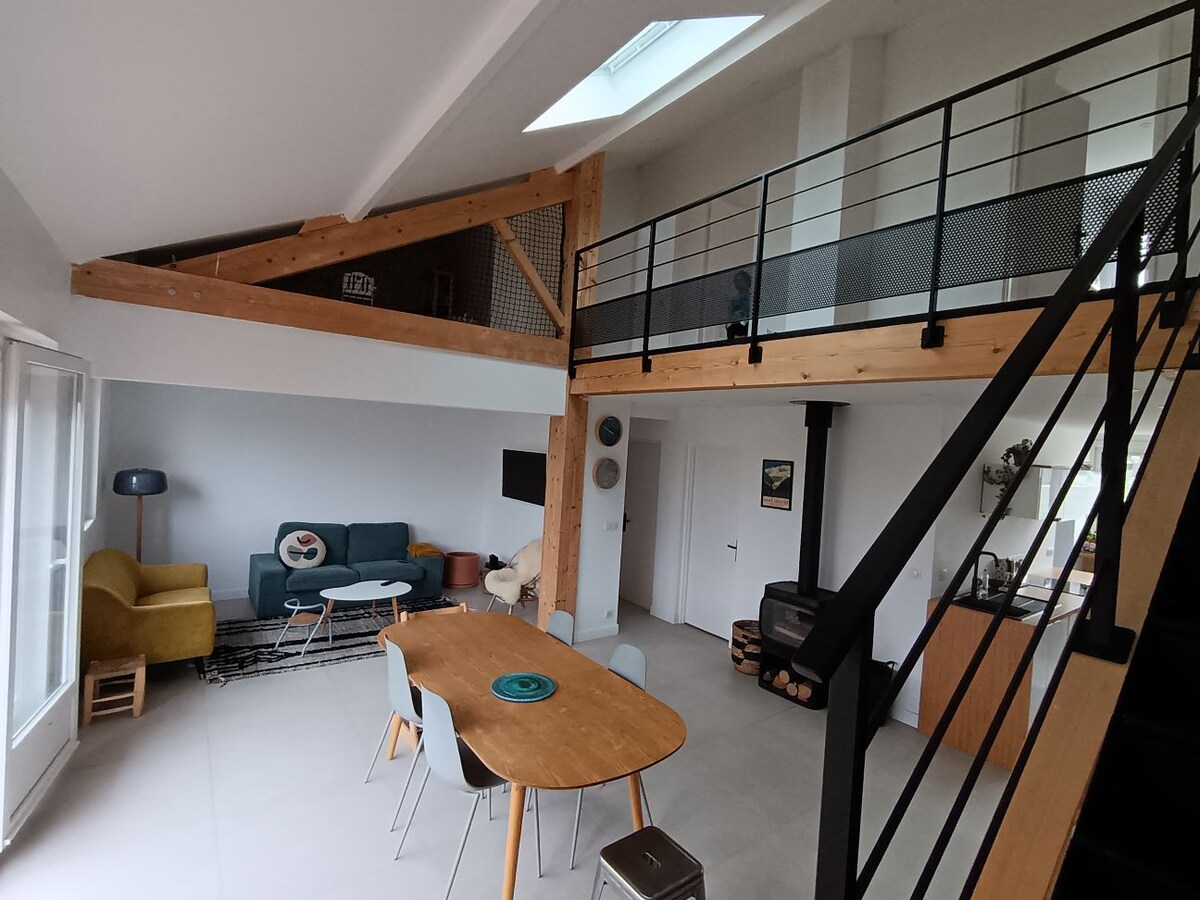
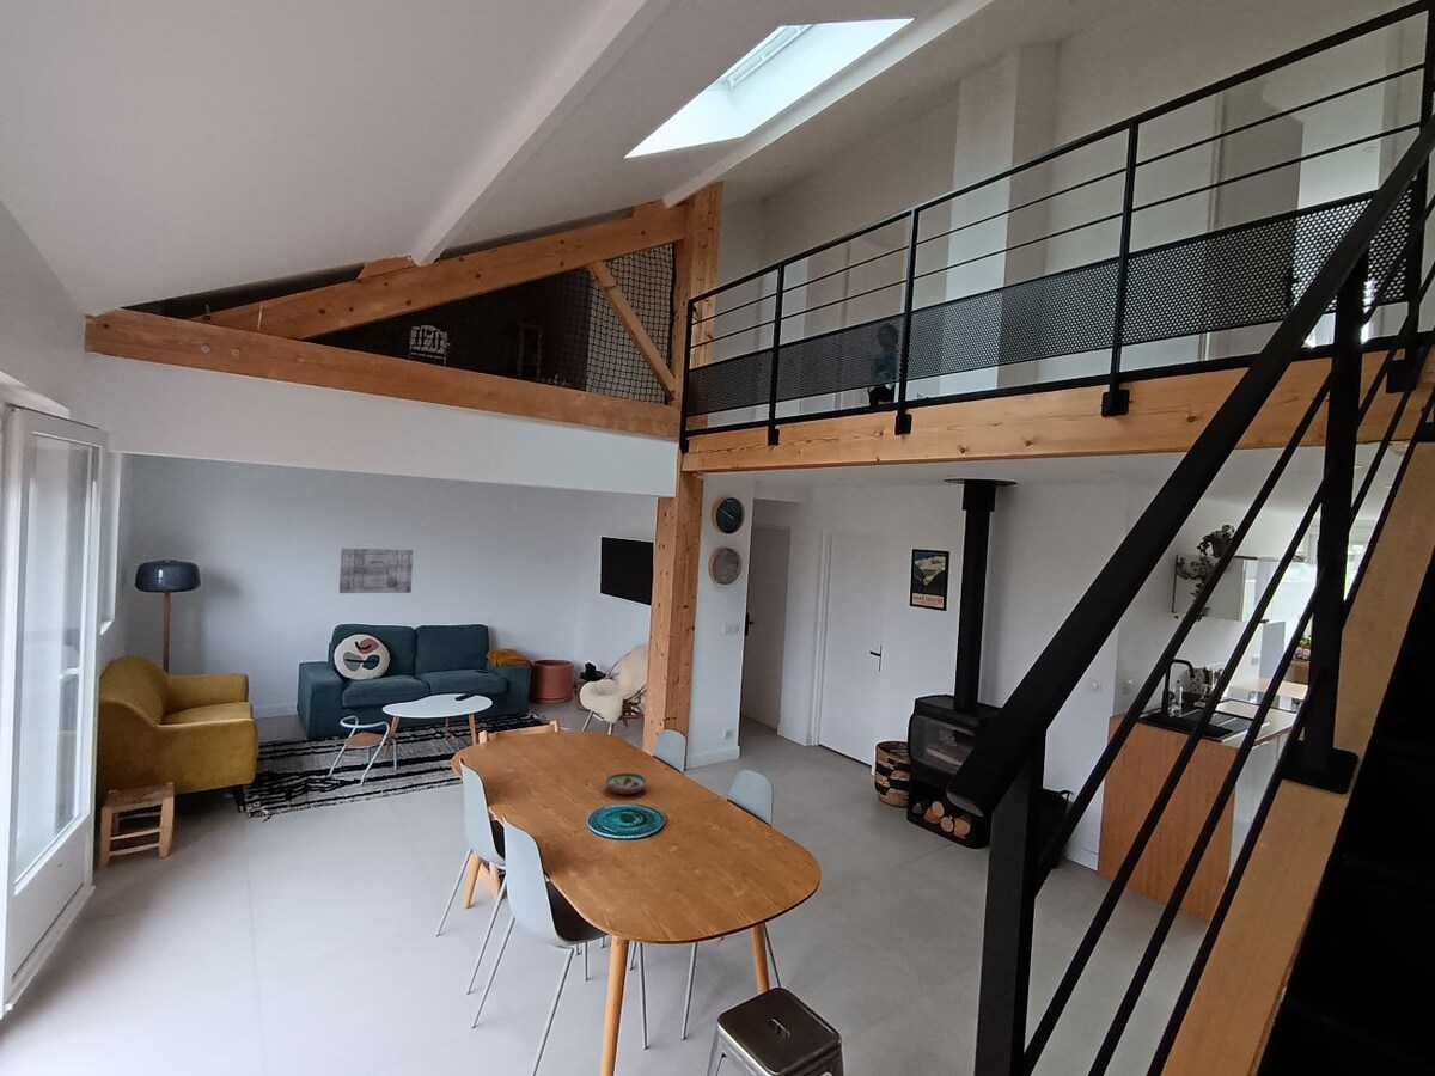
+ wall art [338,548,414,594]
+ decorative bowl [604,771,649,795]
